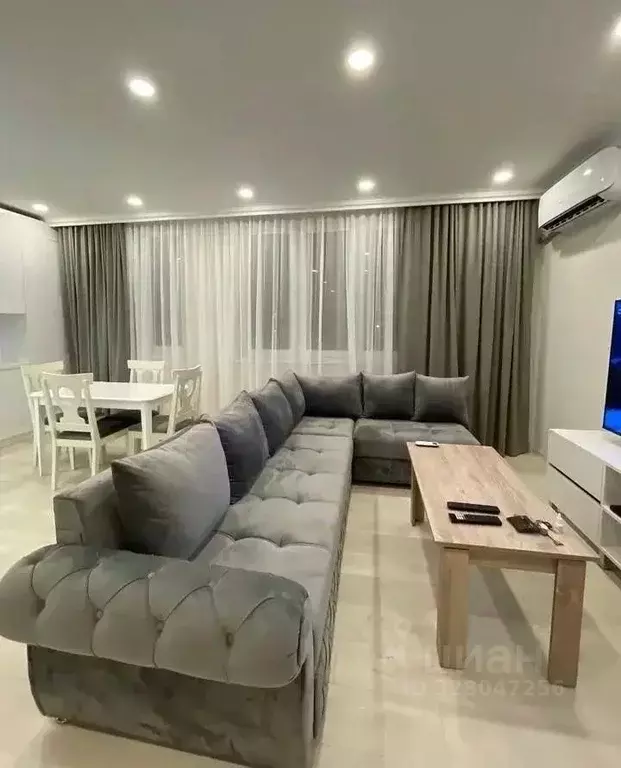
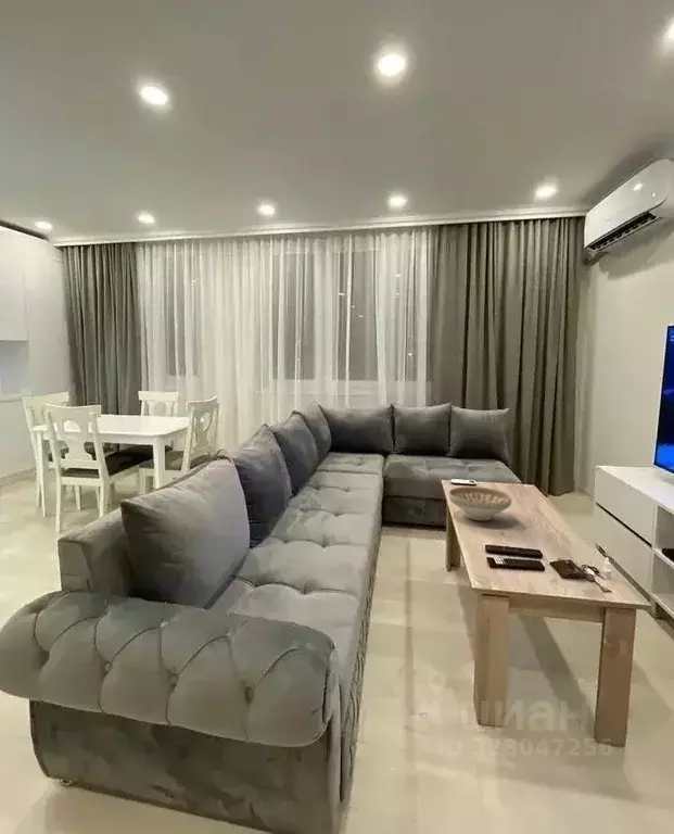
+ decorative bowl [448,485,513,521]
